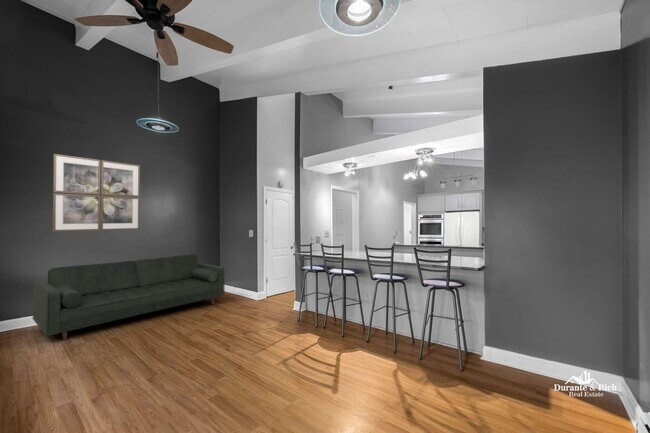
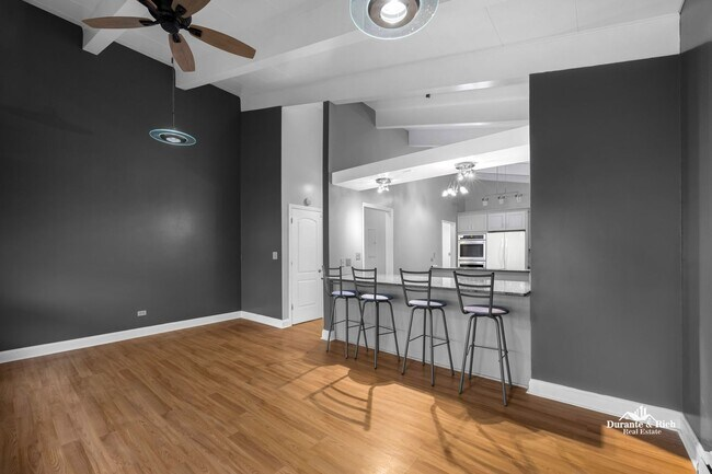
- wall art [52,153,141,232]
- sofa [32,253,226,341]
